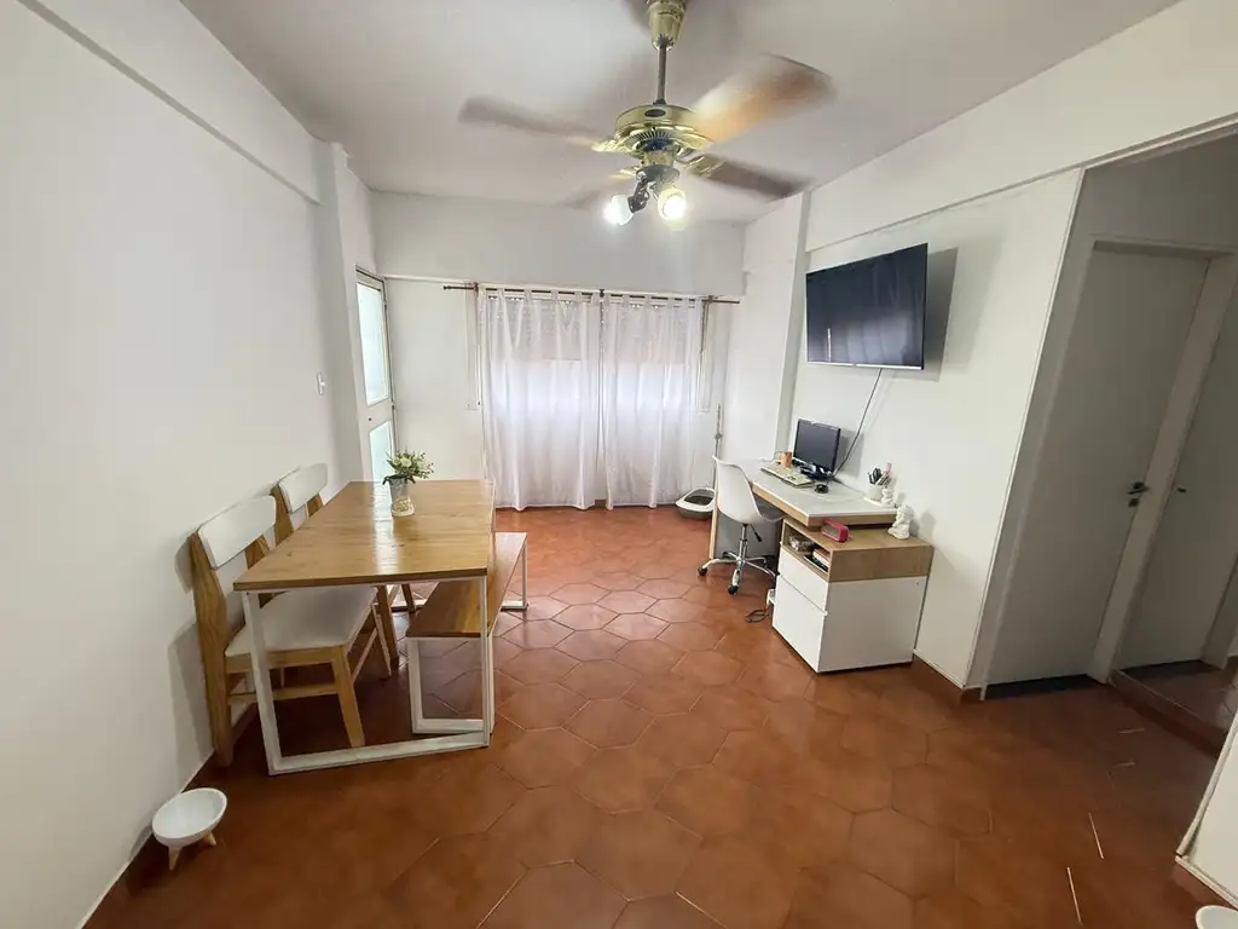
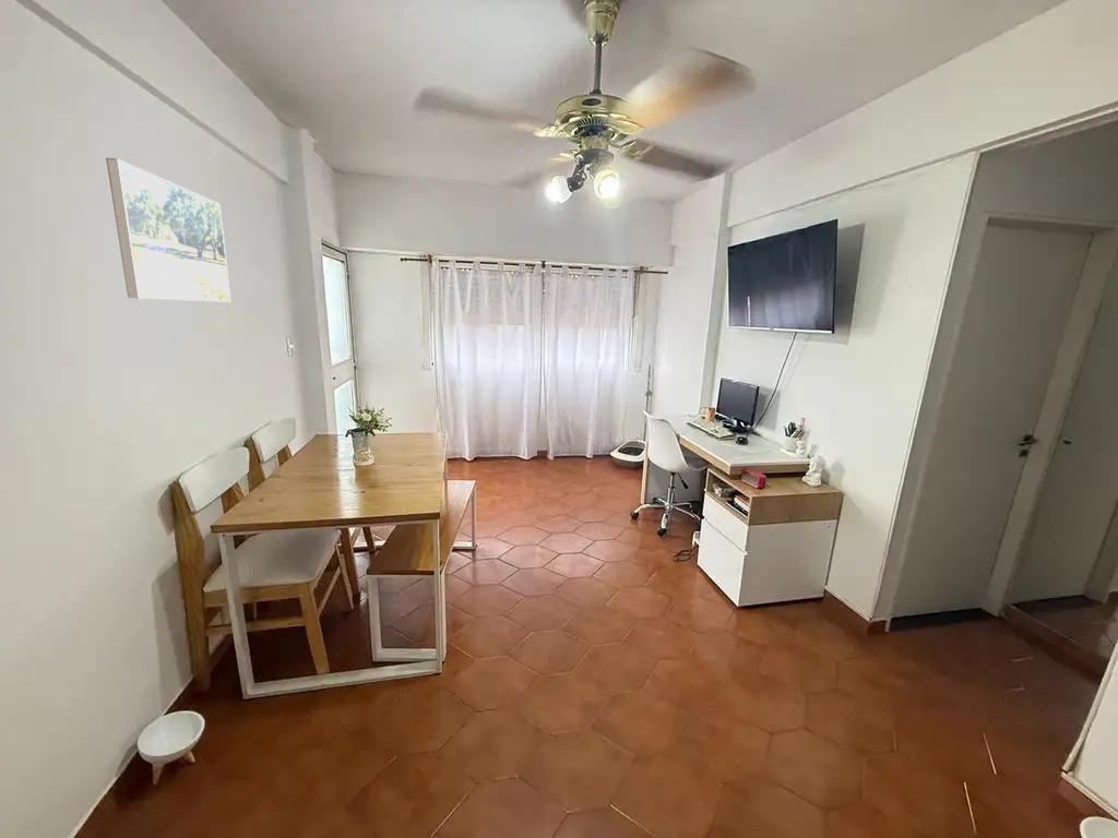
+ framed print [105,157,231,303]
